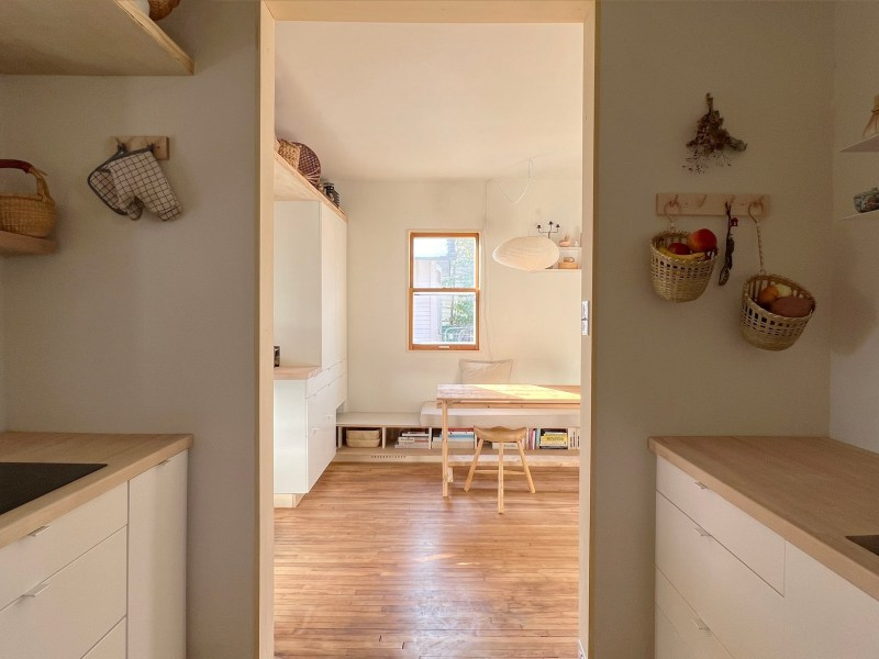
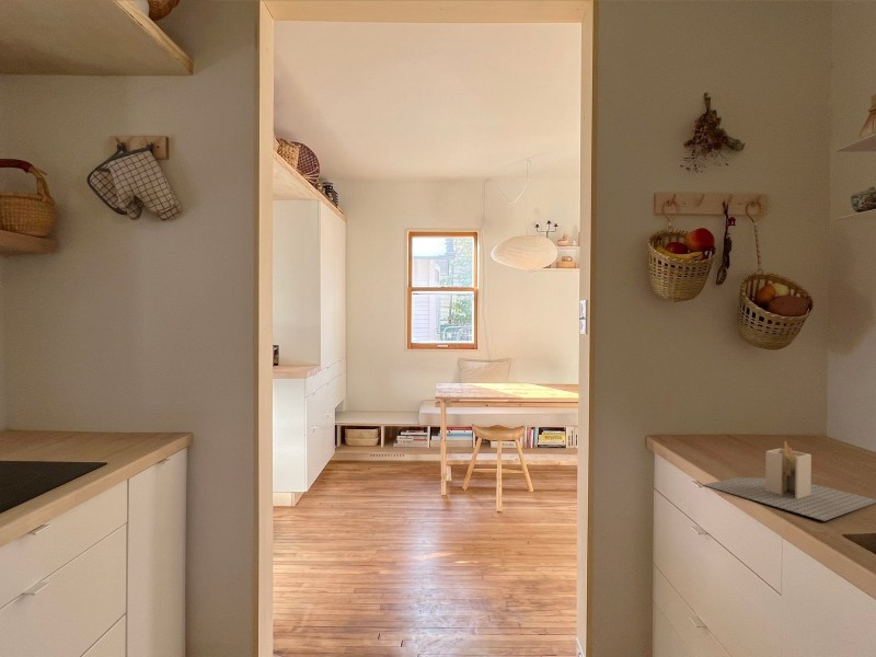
+ utensil holder [704,440,876,522]
